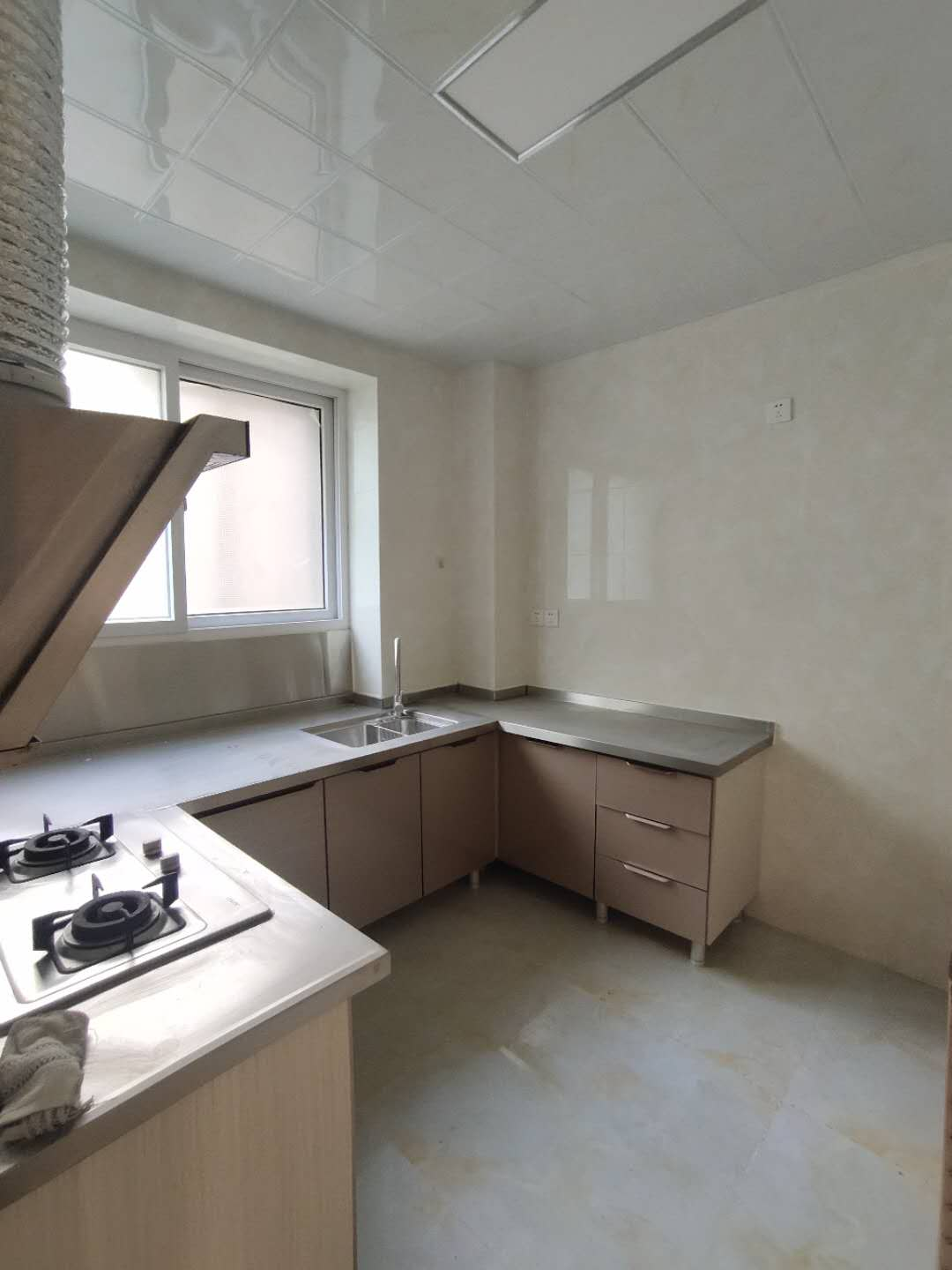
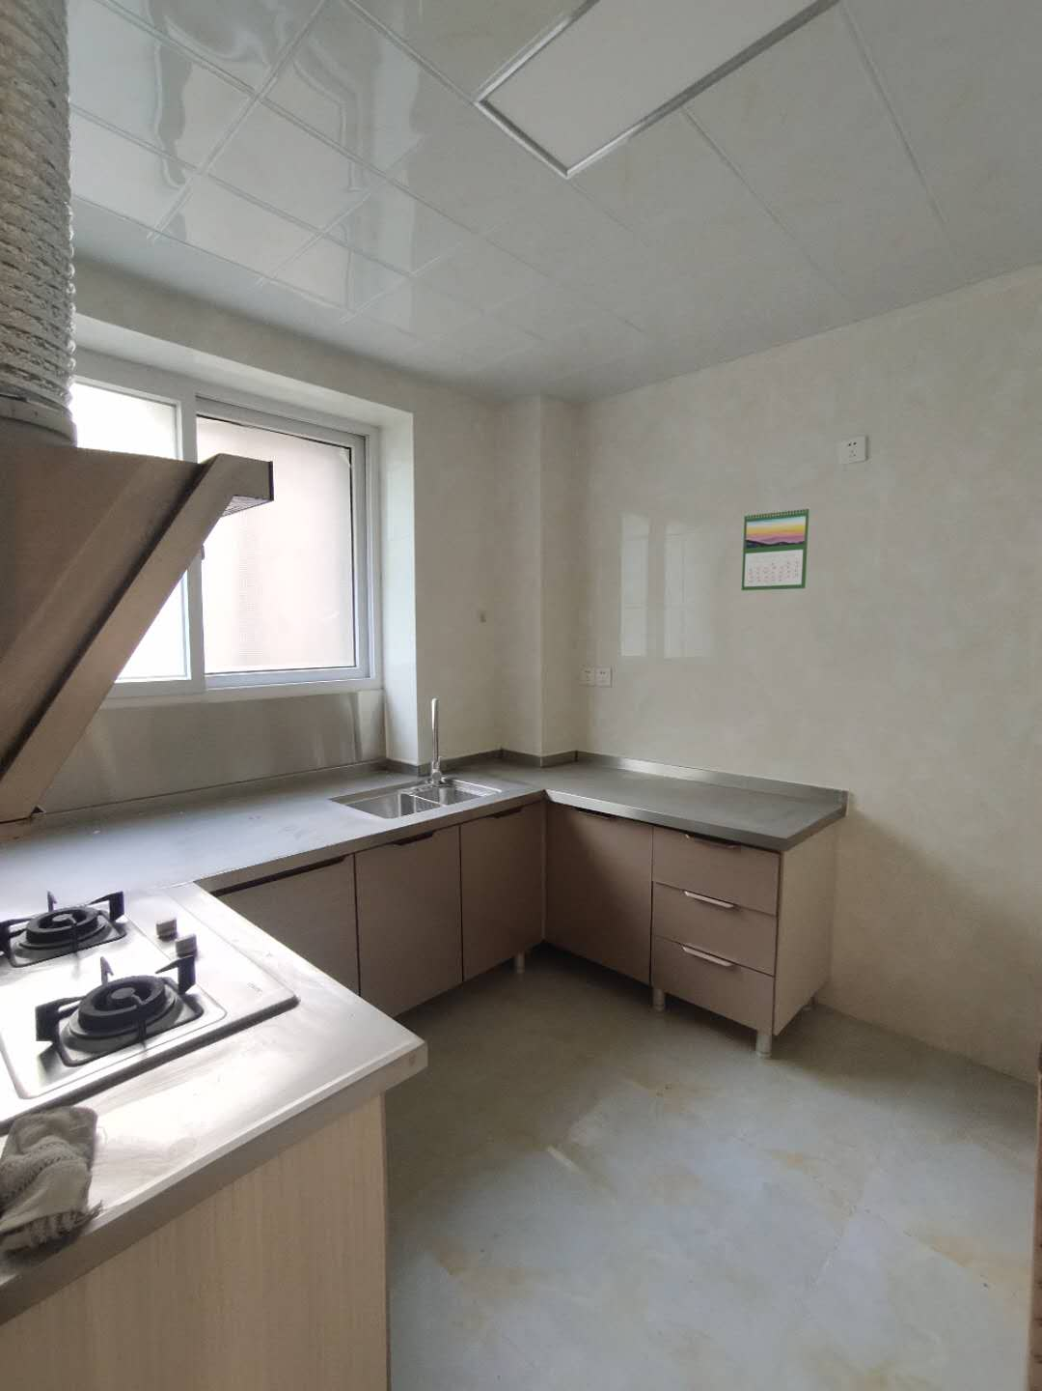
+ calendar [741,506,810,591]
